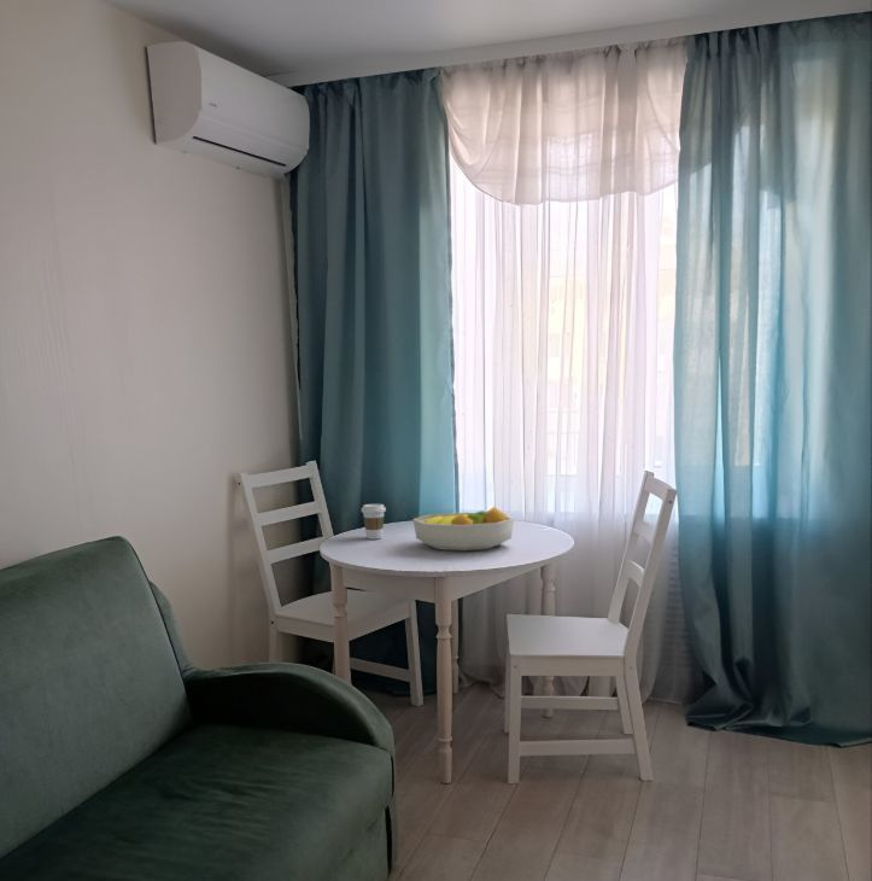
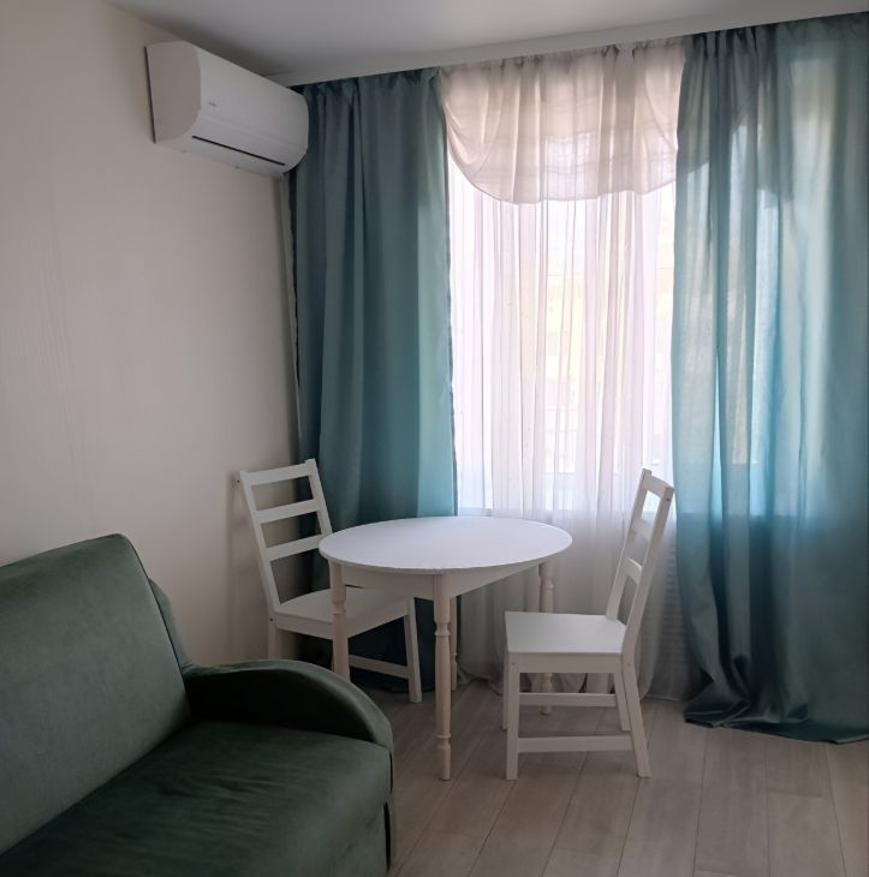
- coffee cup [361,503,387,541]
- fruit bowl [411,506,515,552]
